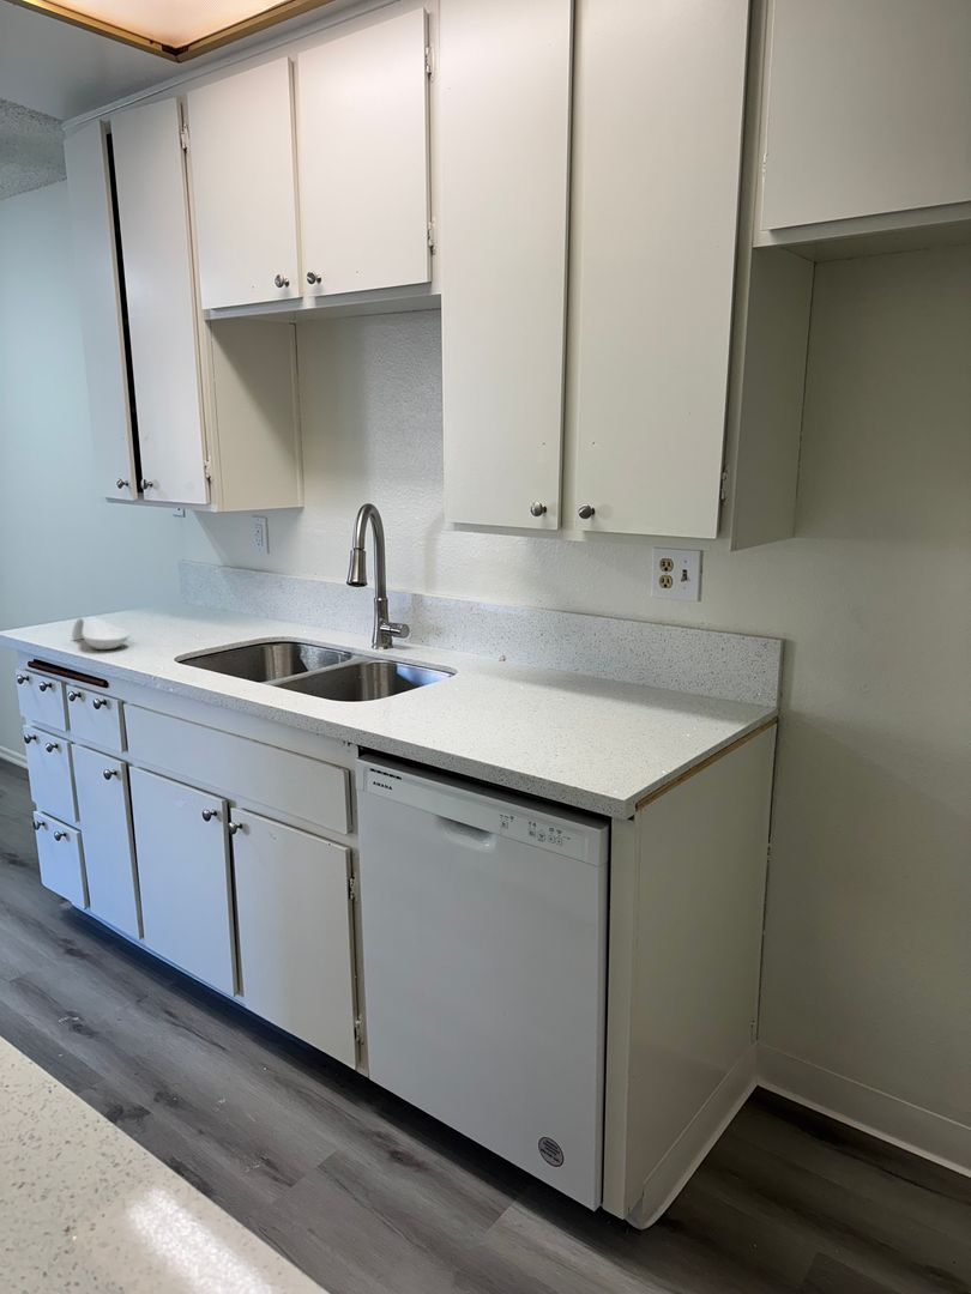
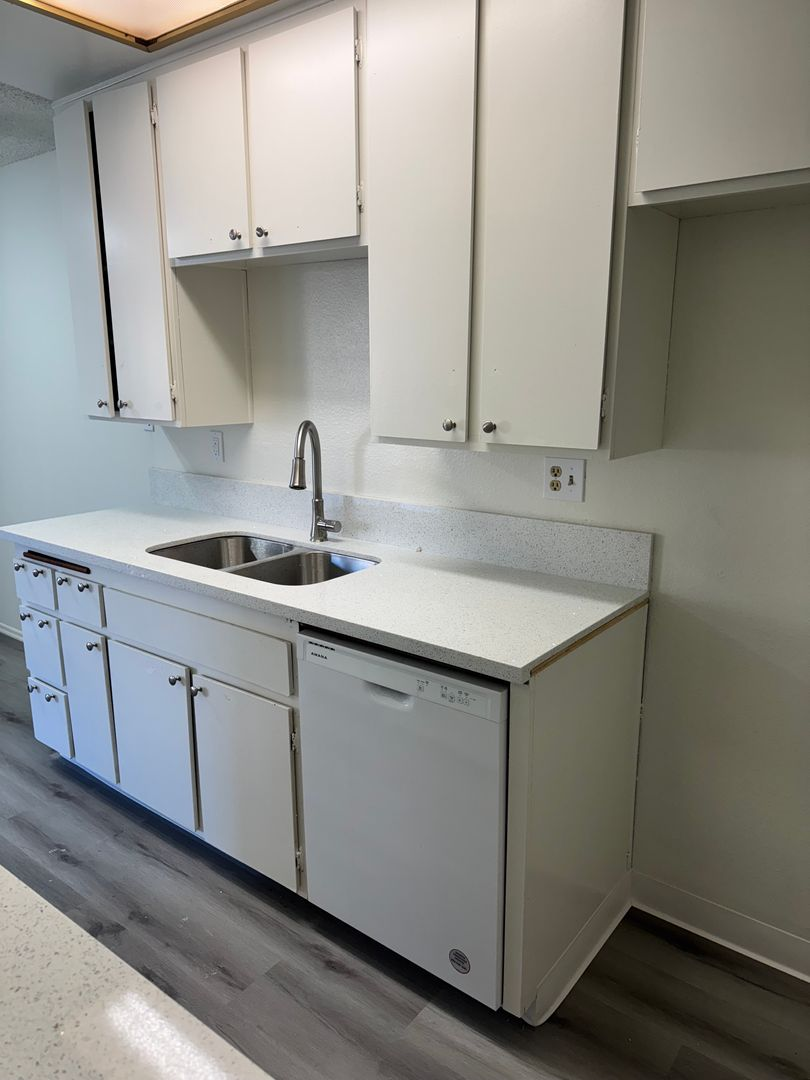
- spoon rest [71,616,131,651]
